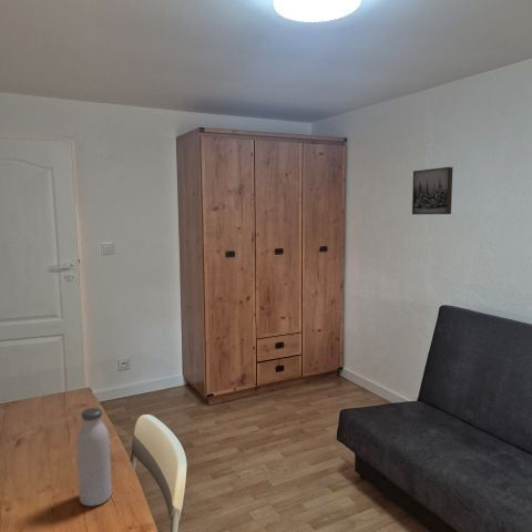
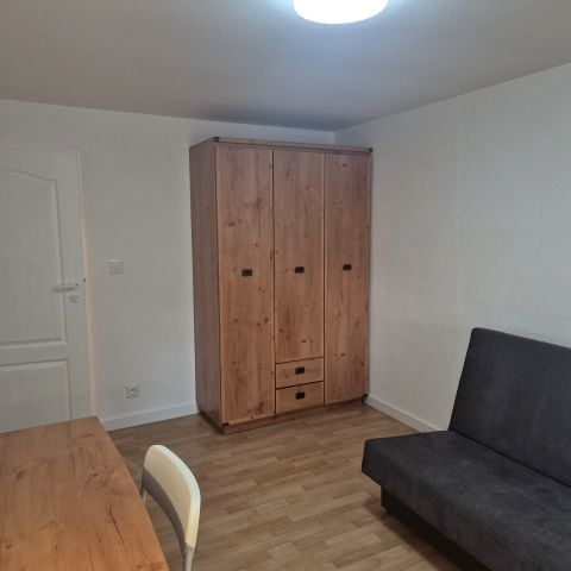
- water bottle [75,407,113,508]
- wall art [411,166,454,216]
